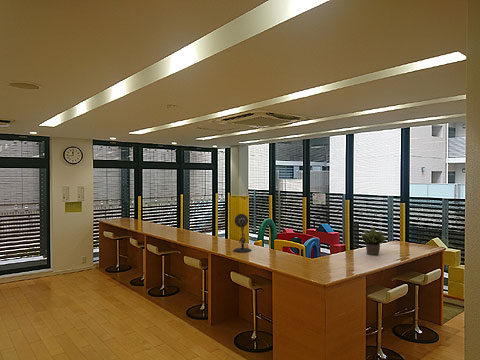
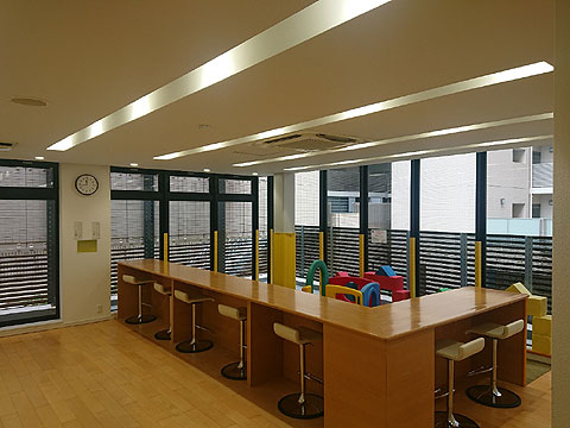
- potted plant [360,226,393,256]
- desk lamp [233,213,253,253]
